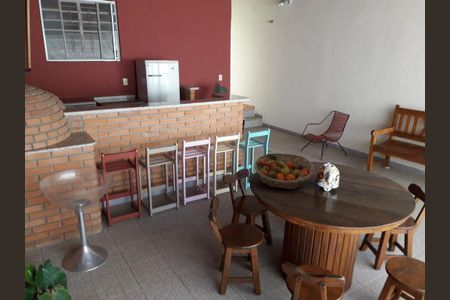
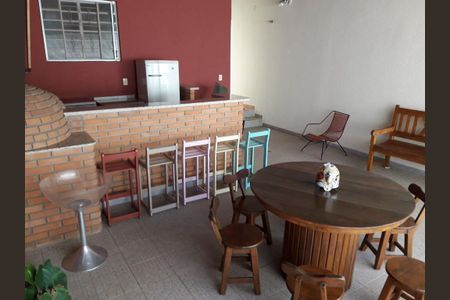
- fruit basket [253,152,315,190]
